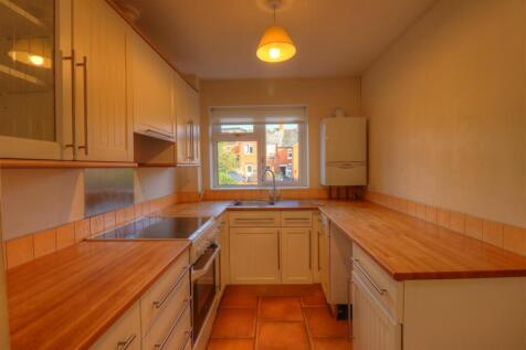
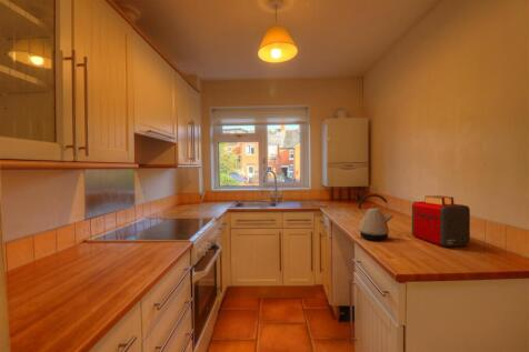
+ kettle [356,193,395,241]
+ toaster [411,194,471,248]
